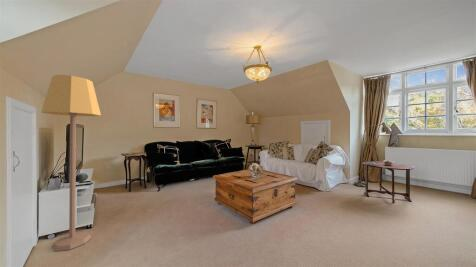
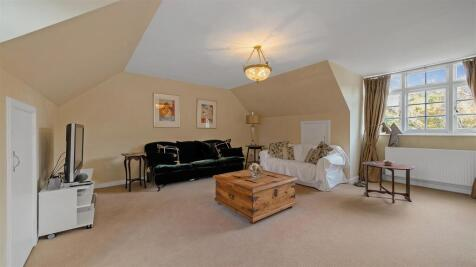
- lamp [40,74,102,252]
